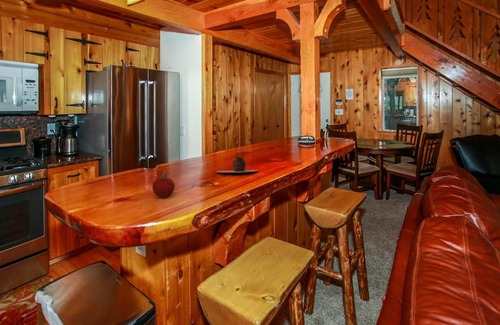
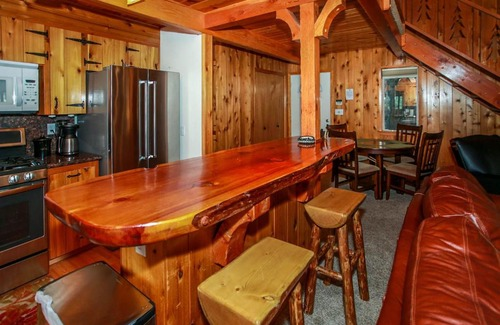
- teapot [216,151,259,173]
- fruit [152,170,176,199]
